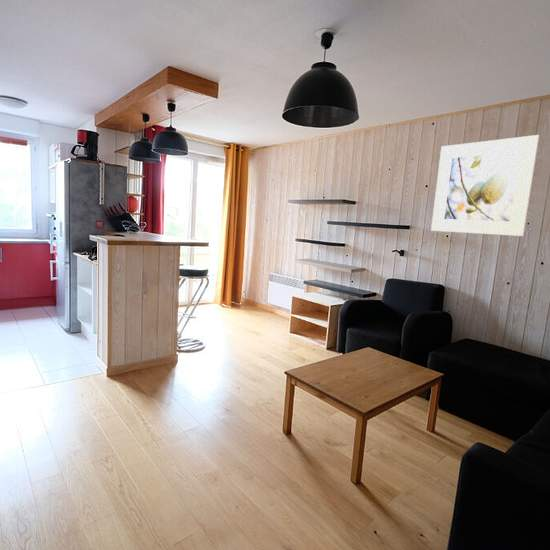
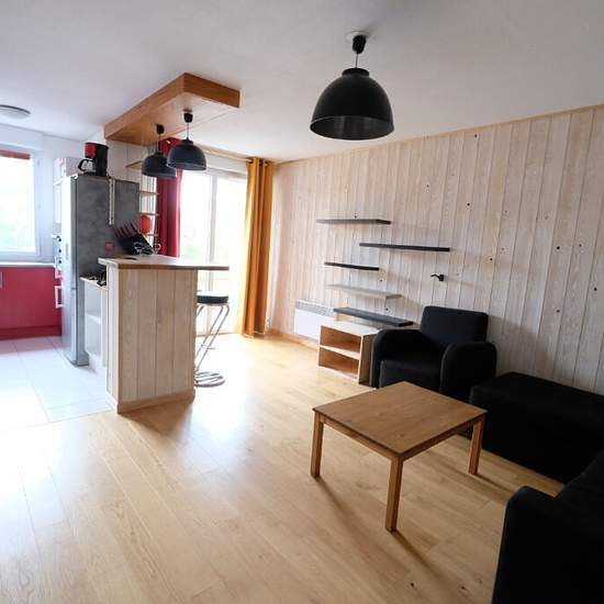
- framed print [430,134,541,237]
